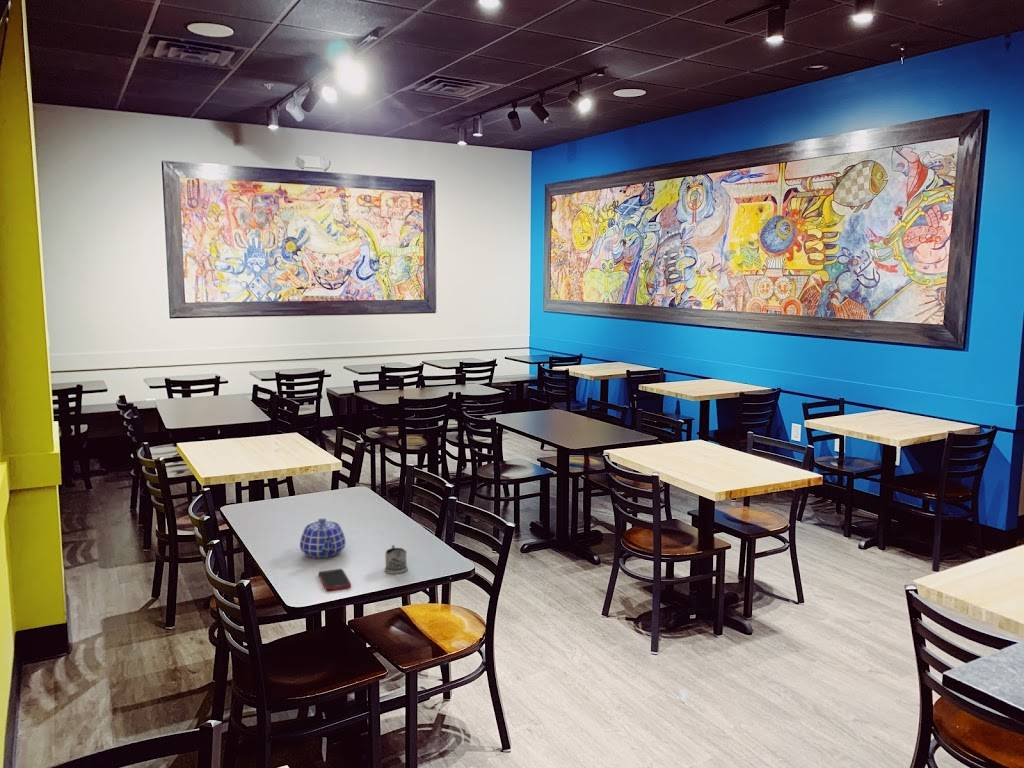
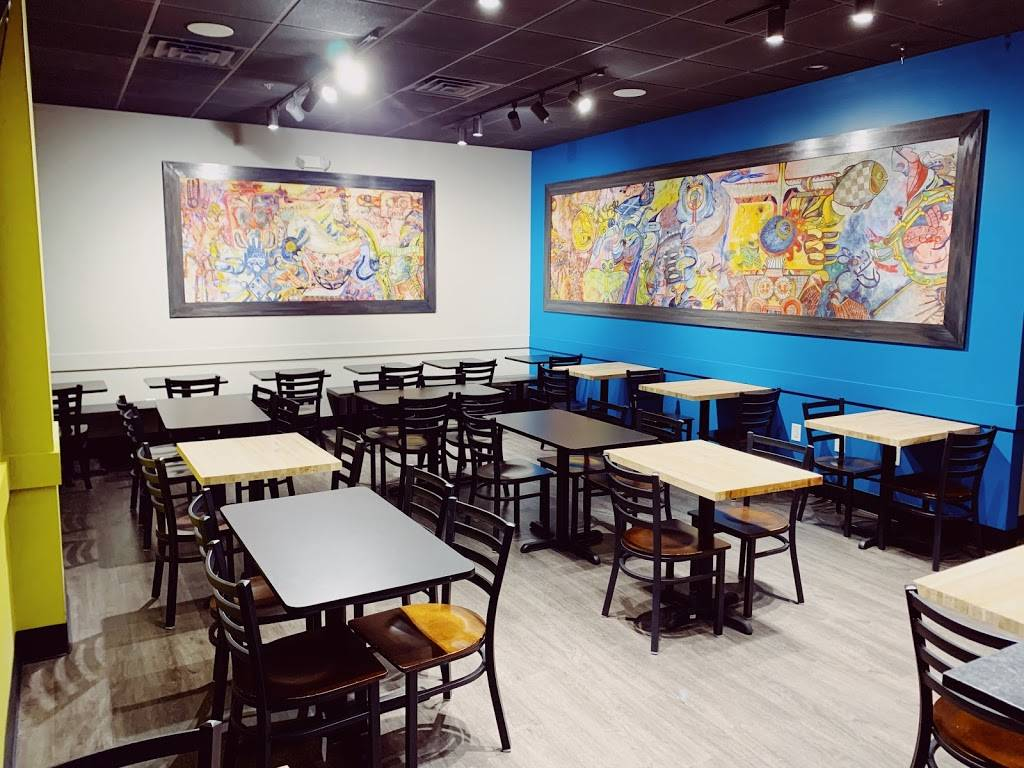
- cell phone [317,568,352,591]
- teapot [299,517,346,559]
- tea glass holder [384,544,409,575]
